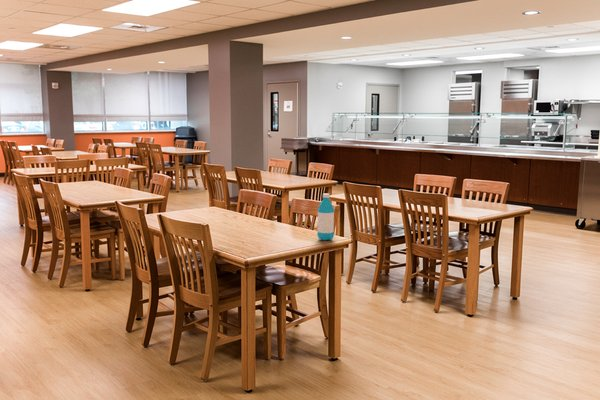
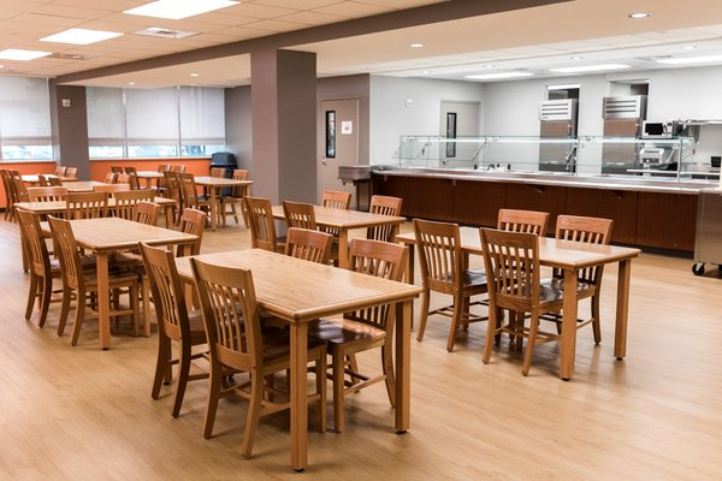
- water bottle [316,193,335,241]
